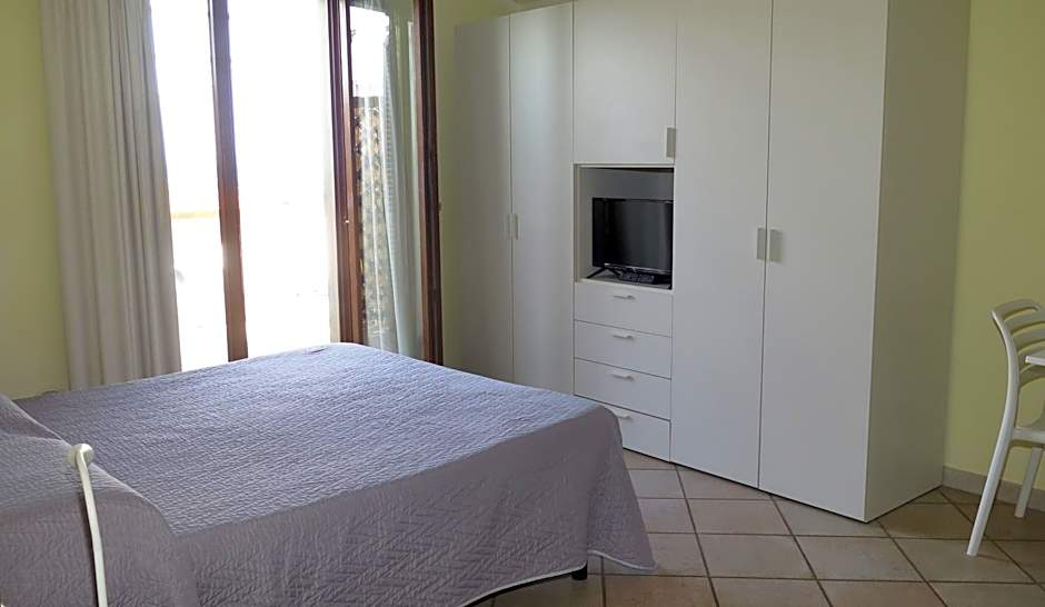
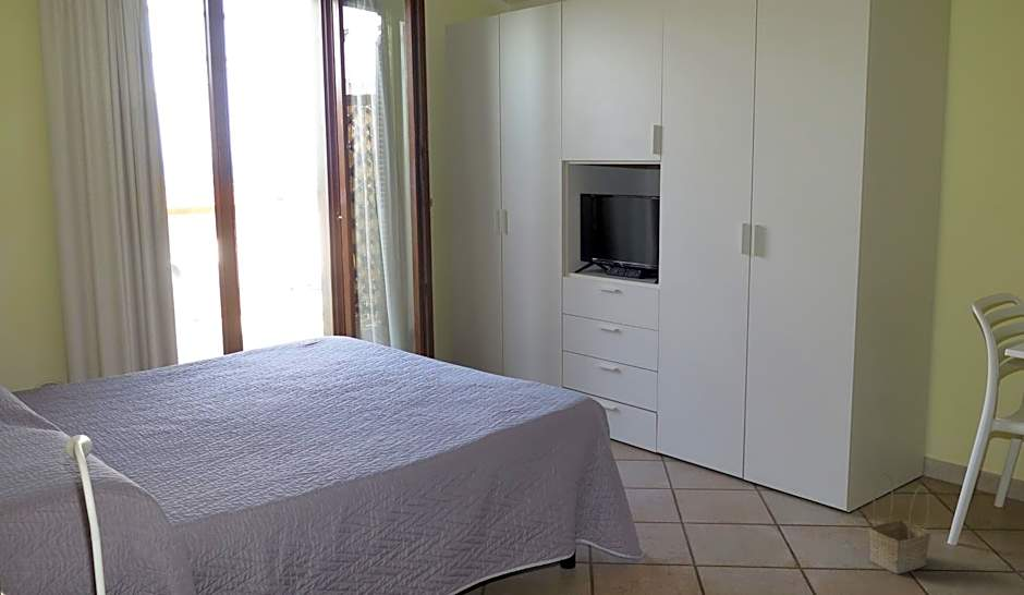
+ basket [868,471,931,575]
